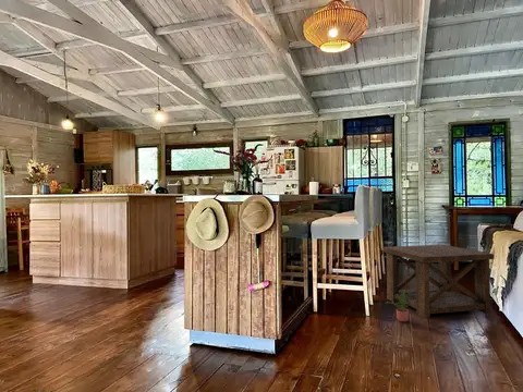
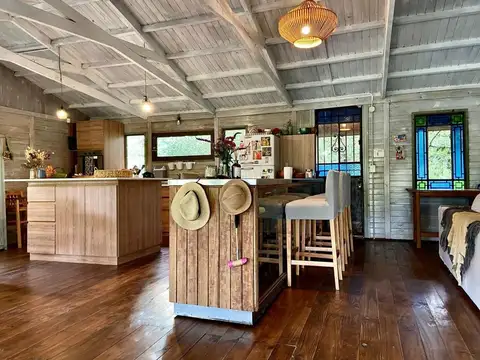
- side table [382,244,495,319]
- potted plant [385,291,410,322]
